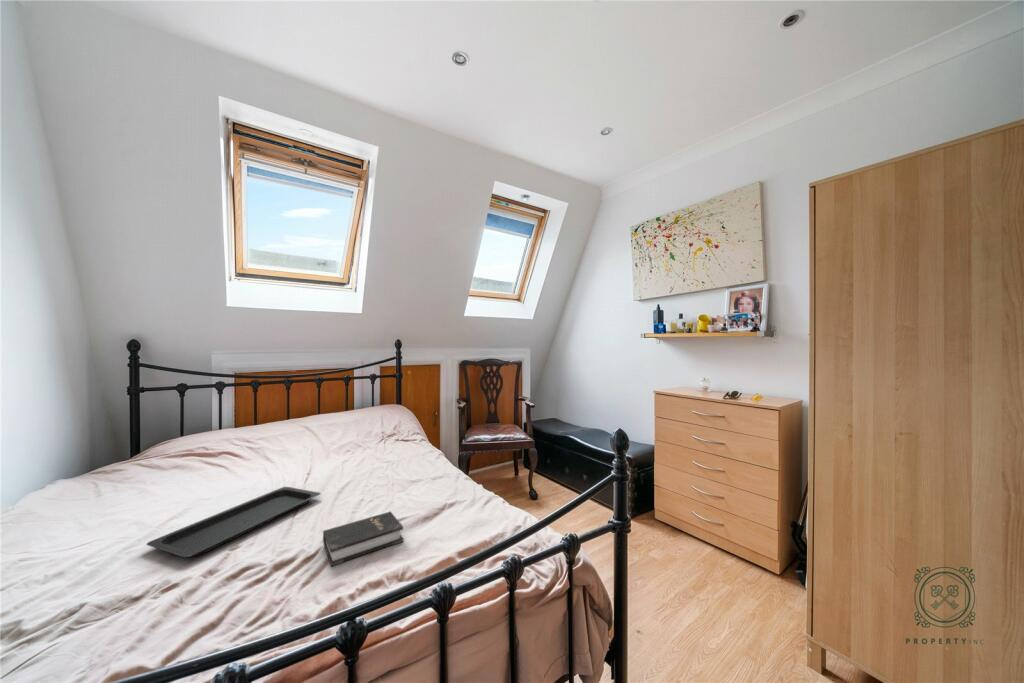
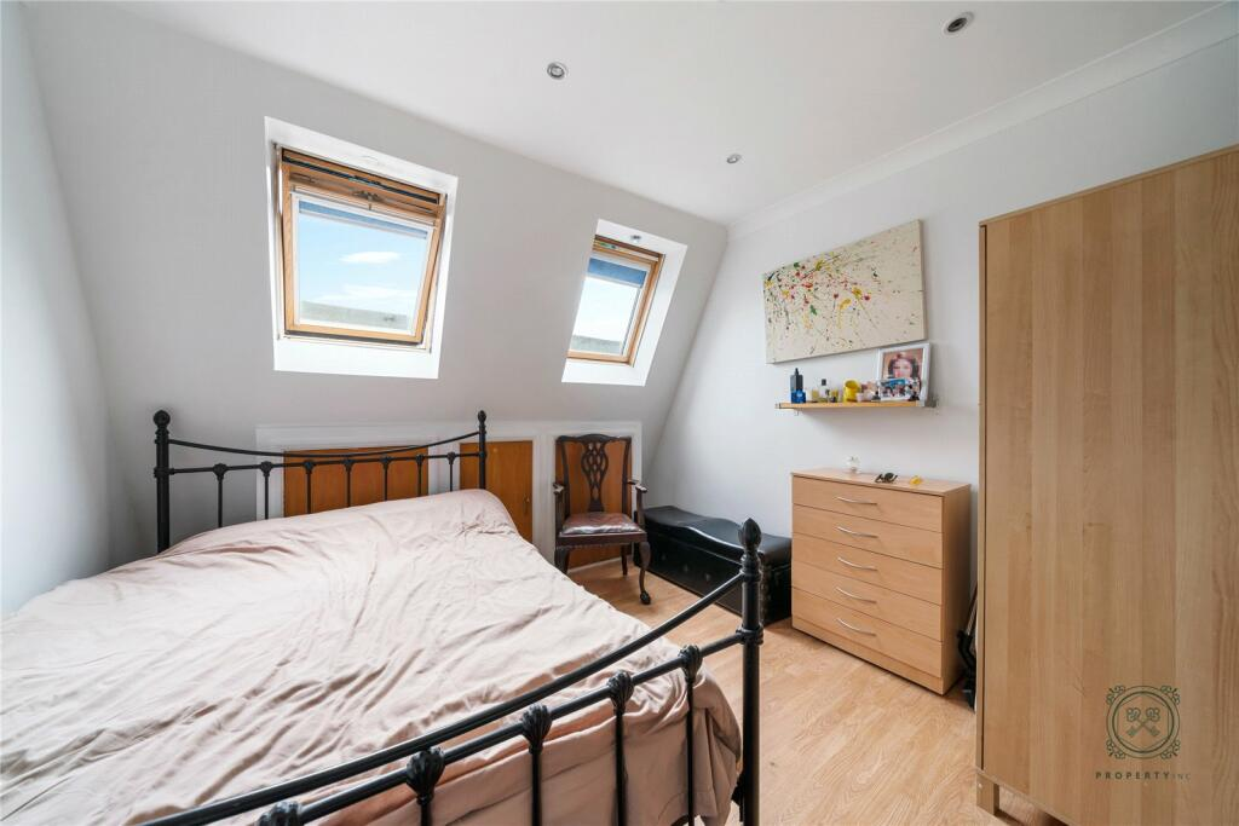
- serving tray [145,486,322,558]
- hardback book [322,510,404,567]
